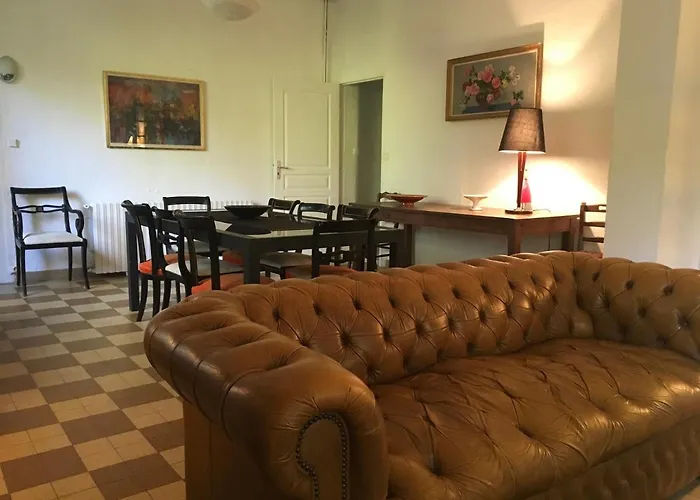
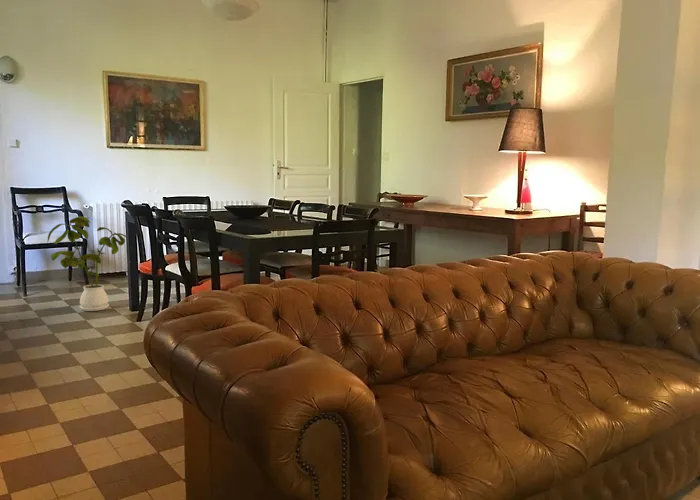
+ house plant [46,215,128,312]
